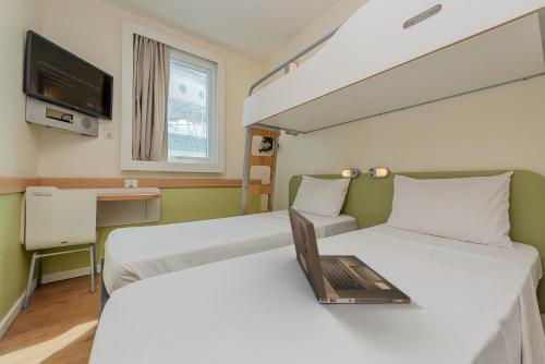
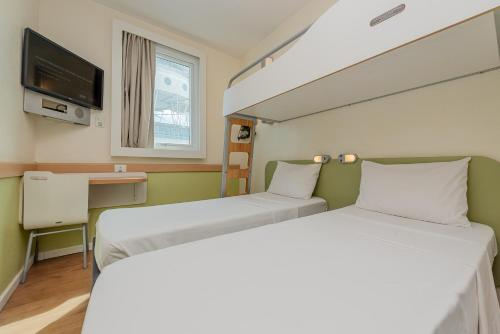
- laptop [287,207,411,304]
